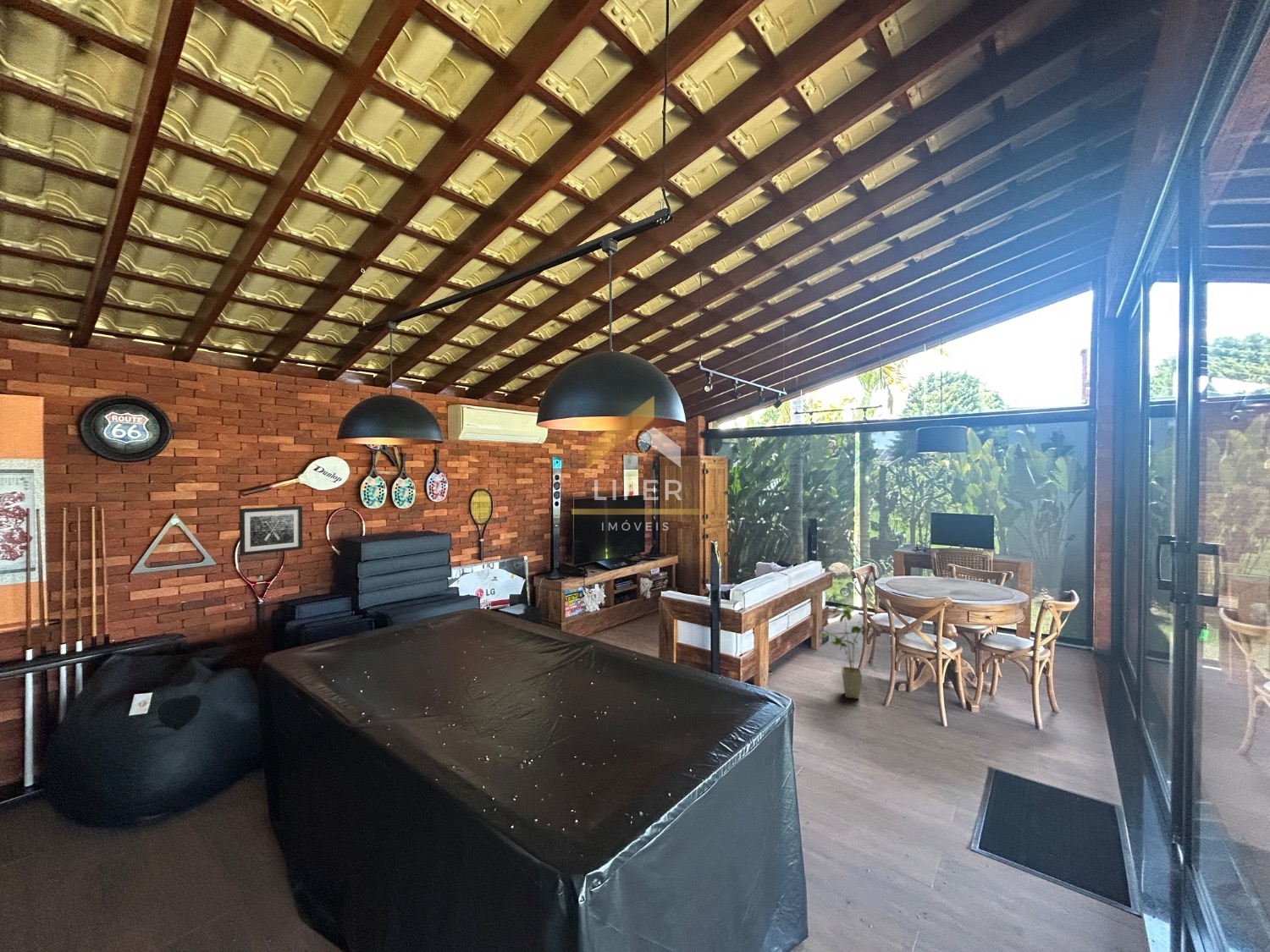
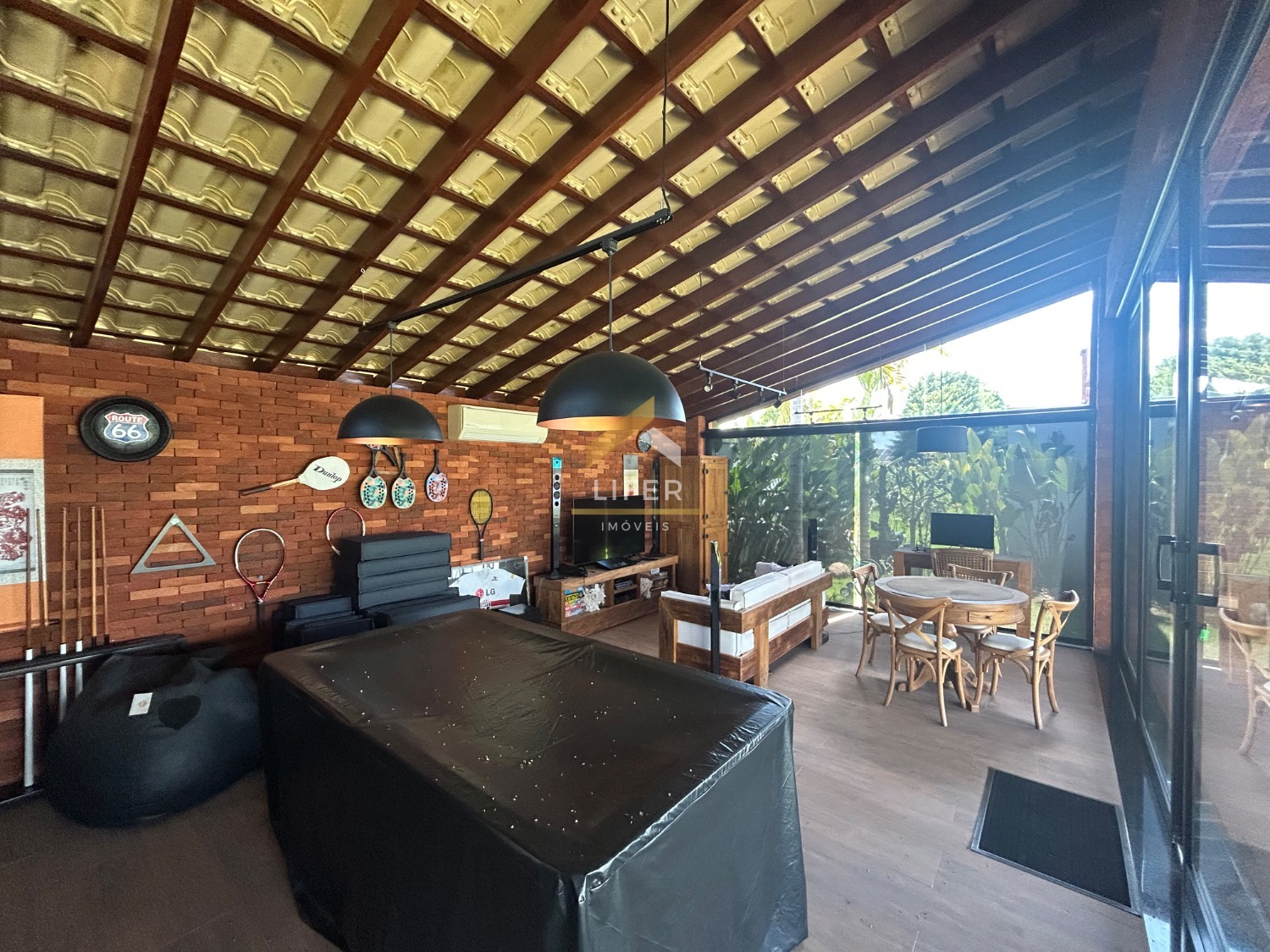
- wall art [239,505,303,557]
- house plant [820,605,873,700]
